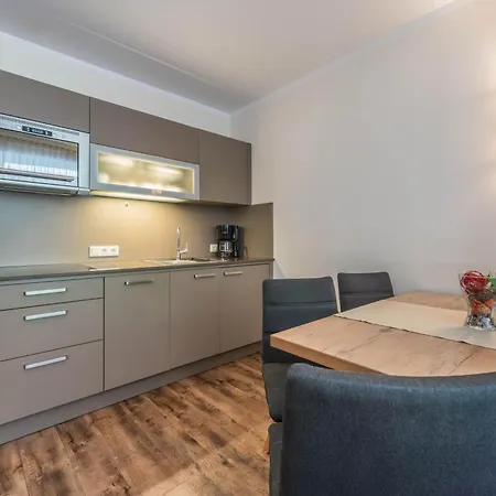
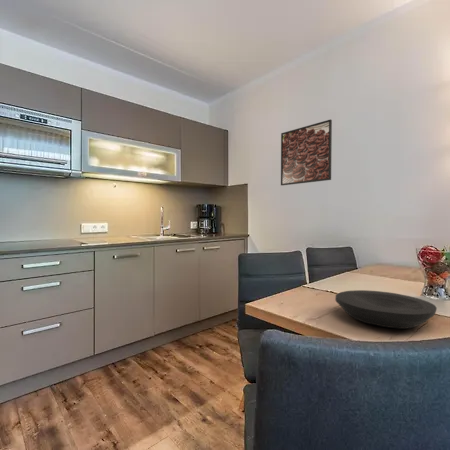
+ plate [334,289,438,330]
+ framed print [280,119,333,186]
